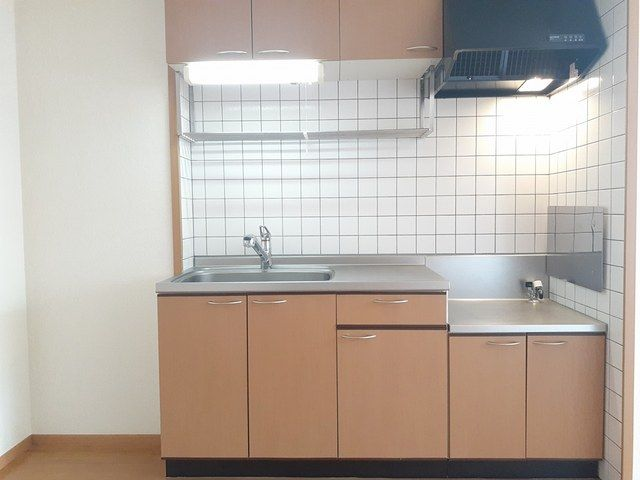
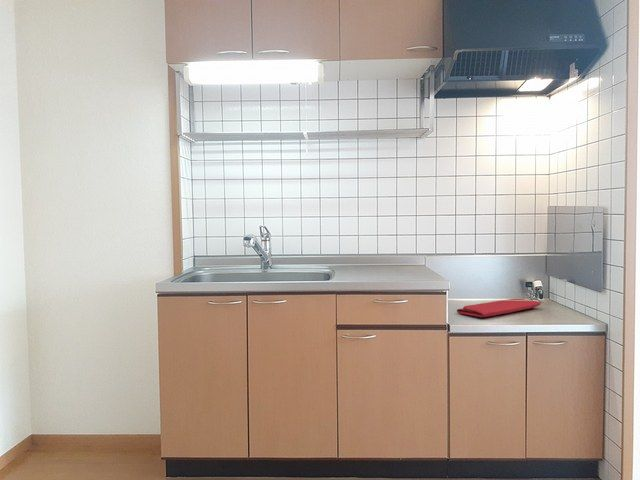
+ dish drying mat [456,298,542,318]
